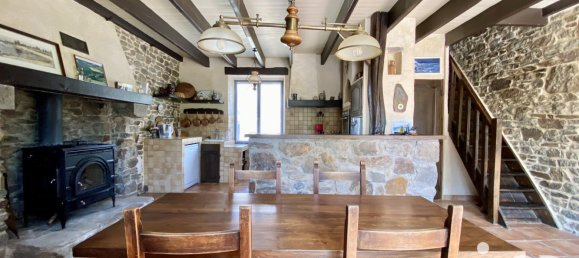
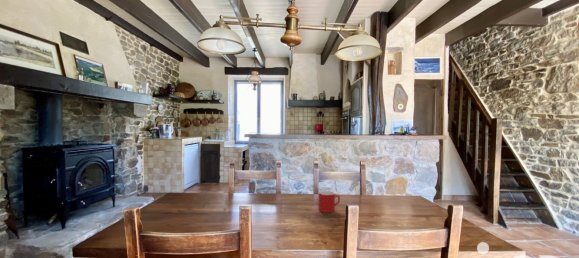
+ mug [318,190,341,213]
